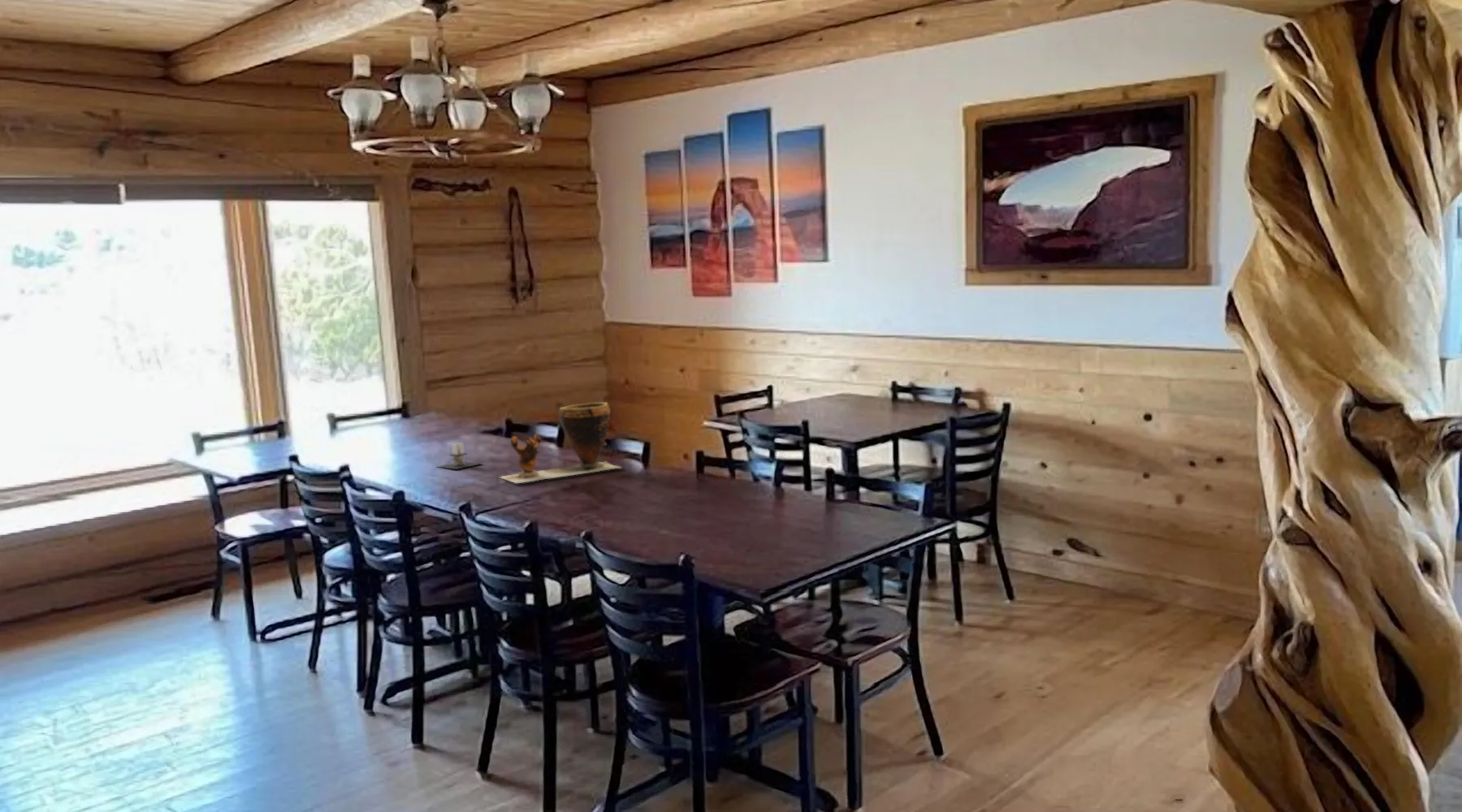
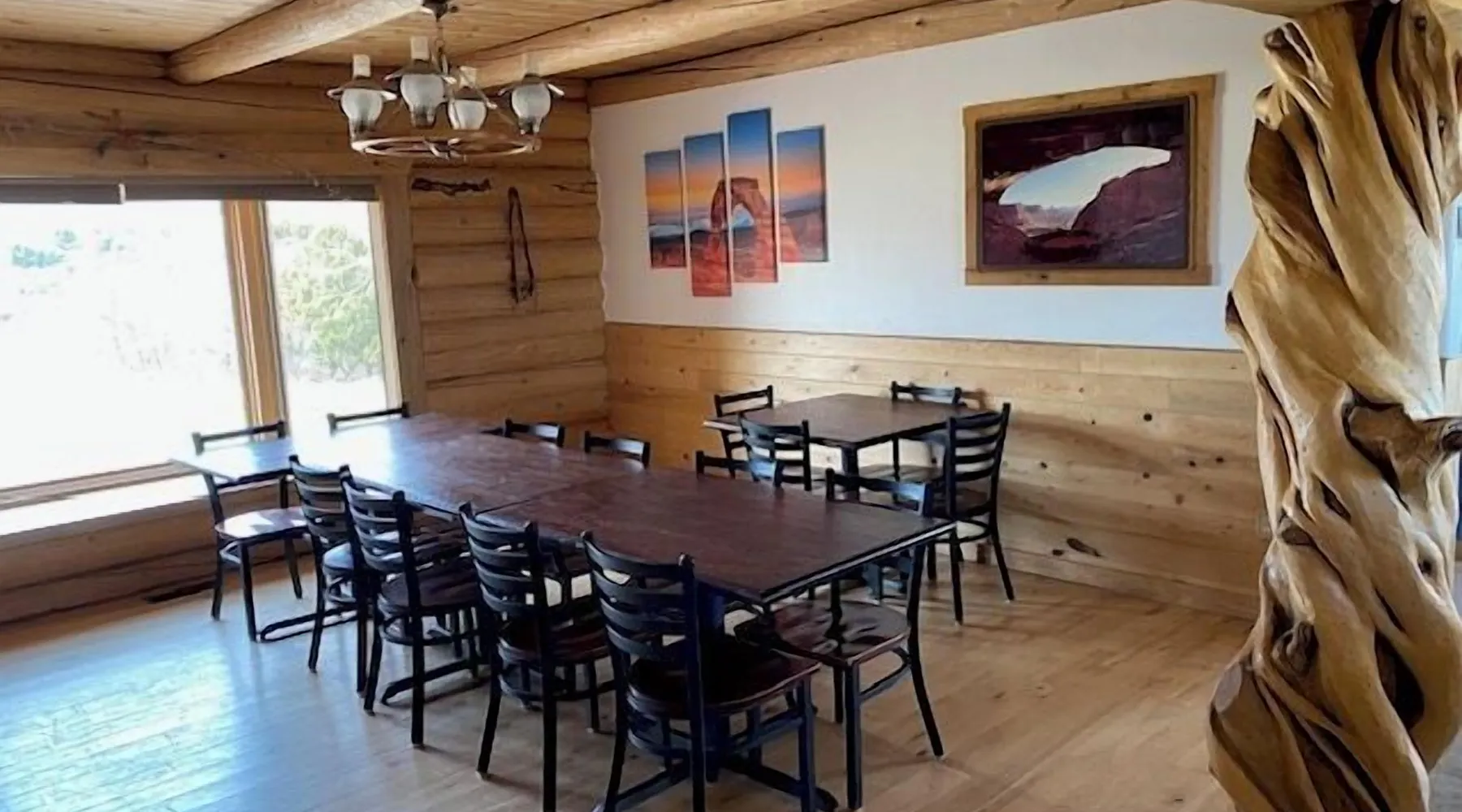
- architectural model [437,442,481,470]
- clay pot [500,400,622,484]
